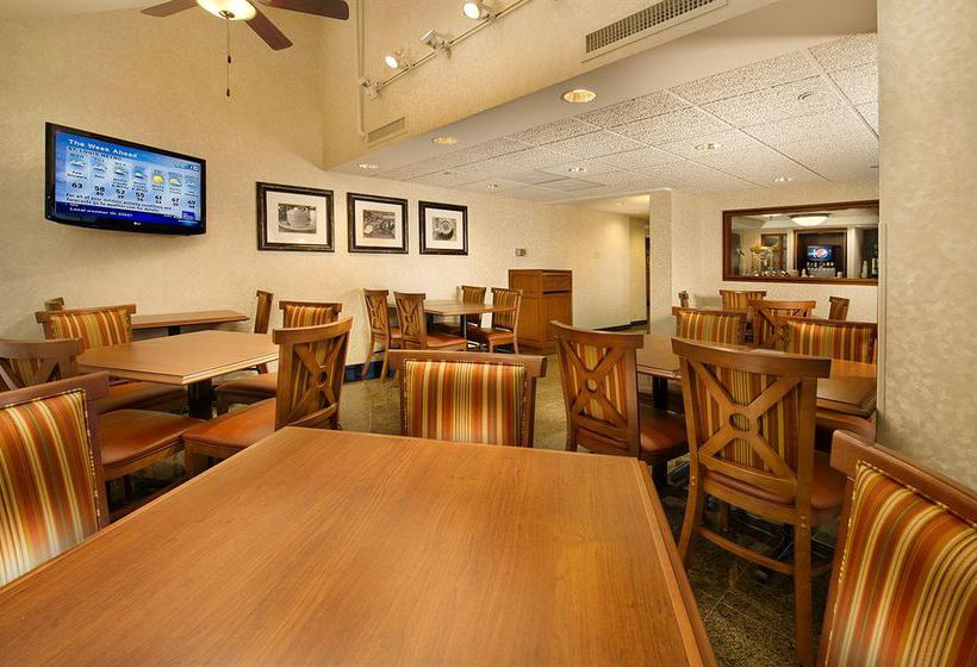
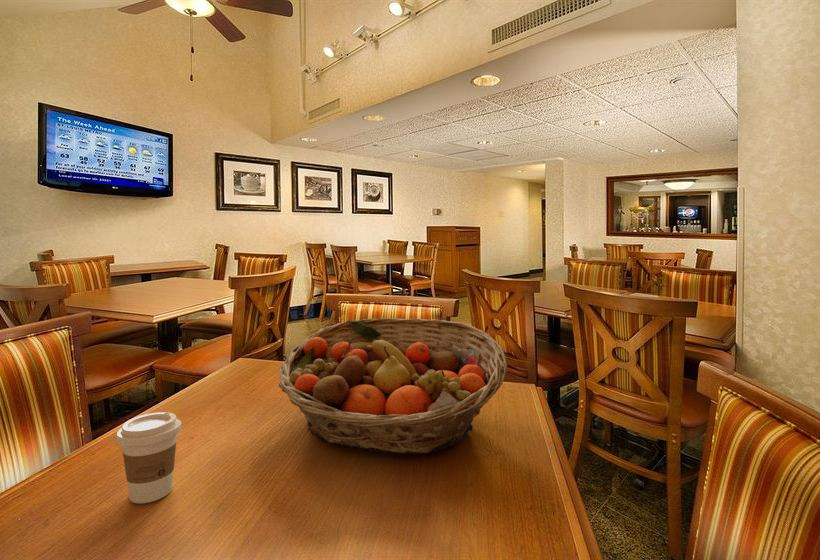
+ coffee cup [115,411,182,504]
+ fruit basket [278,317,508,455]
